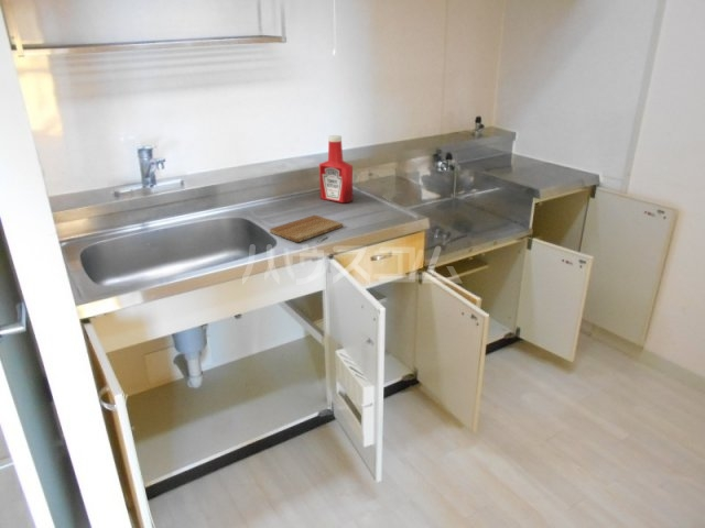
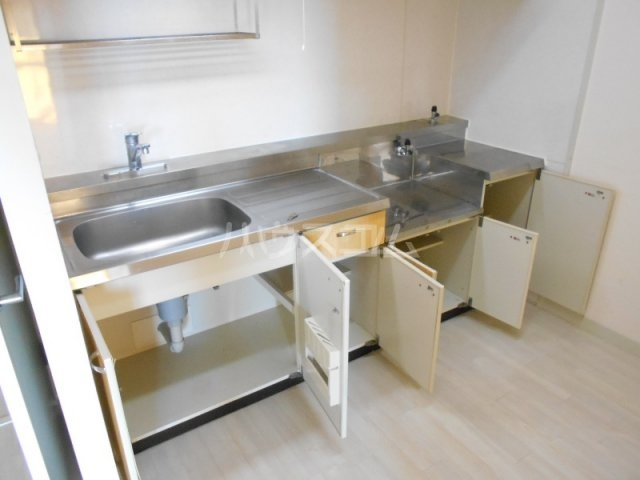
- cutting board [269,215,344,243]
- soap bottle [318,134,354,204]
